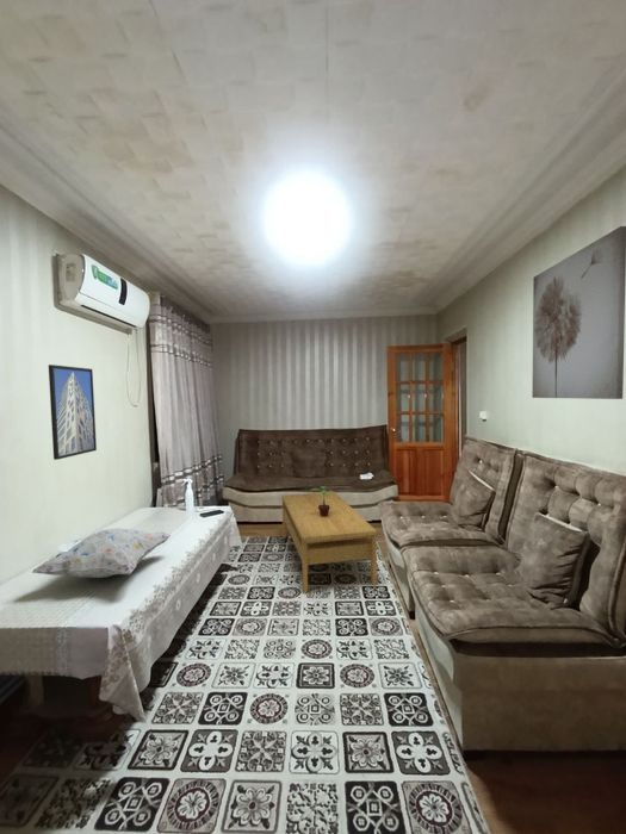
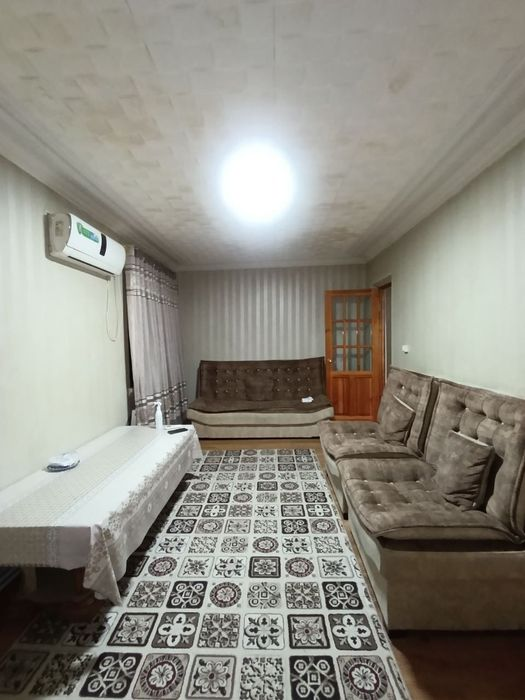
- potted plant [309,485,336,517]
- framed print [48,363,98,461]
- decorative pillow [31,527,172,579]
- wall art [531,225,626,400]
- coffee table [280,491,378,595]
